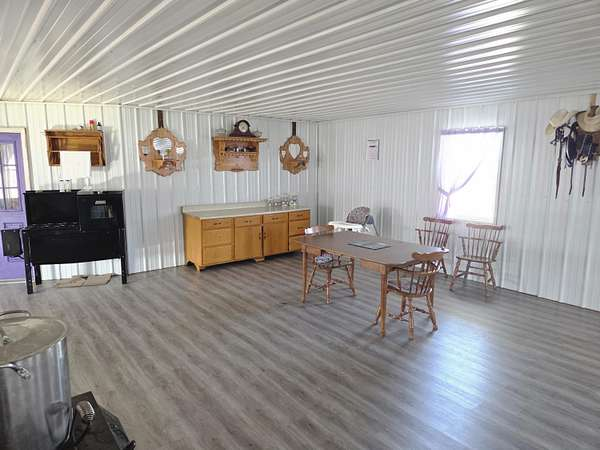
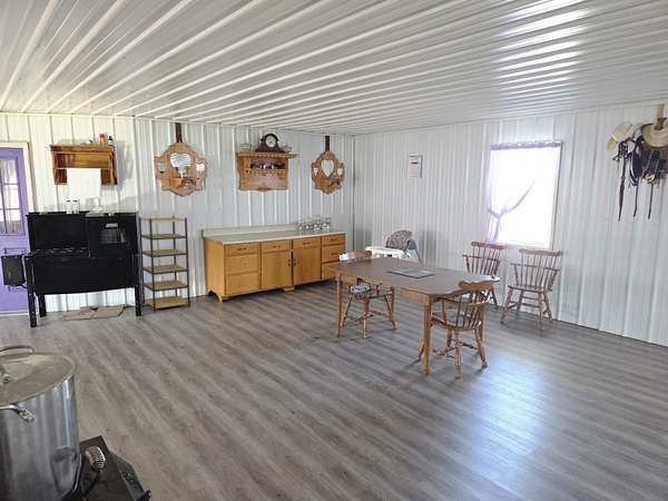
+ shelving unit [138,215,191,313]
